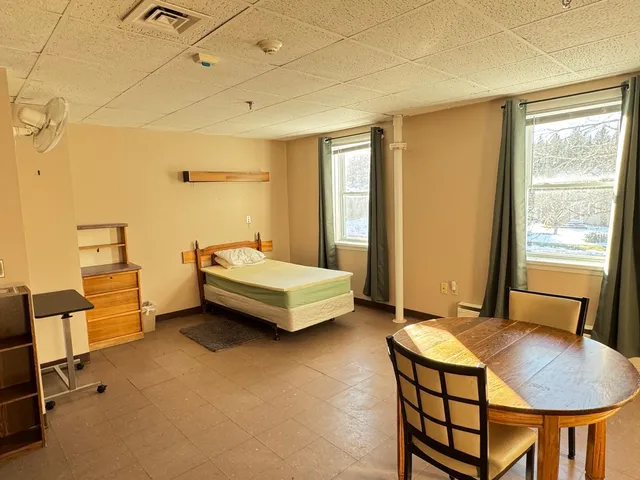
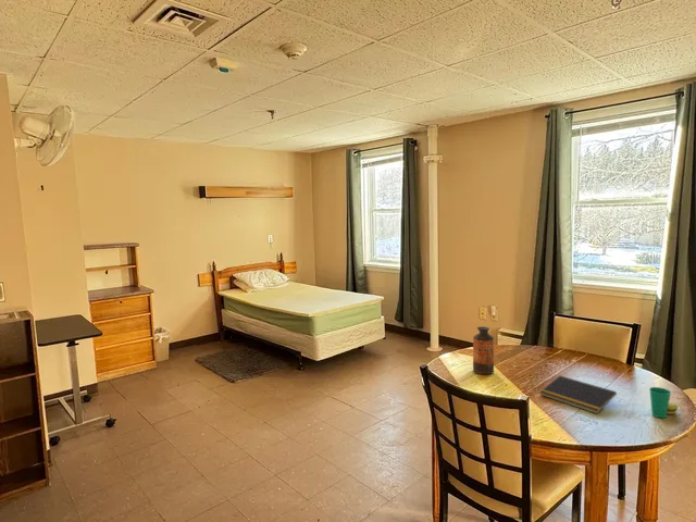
+ cup [648,386,679,419]
+ bottle [472,325,495,375]
+ notepad [538,375,618,414]
